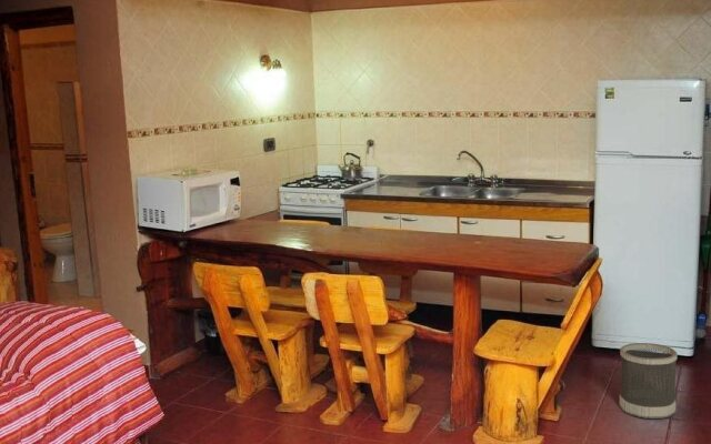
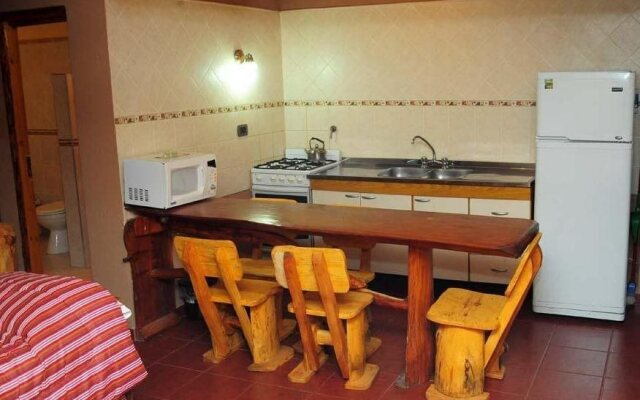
- wastebasket [619,342,678,420]
